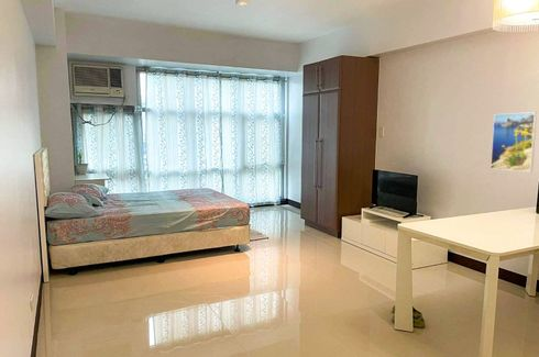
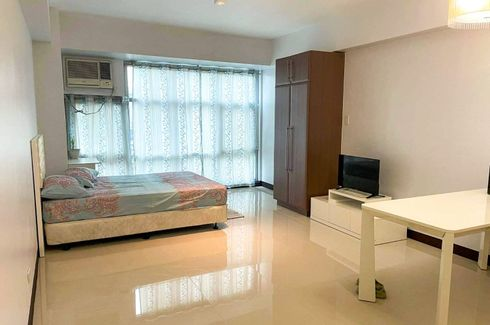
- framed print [490,111,538,172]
